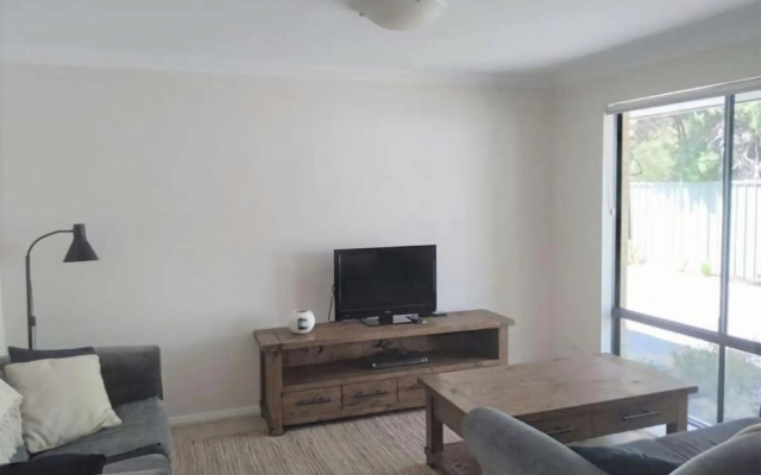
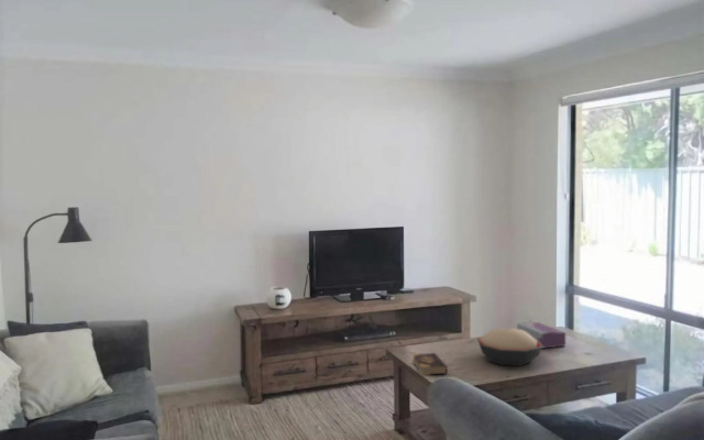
+ decorative bowl [476,327,543,367]
+ tissue box [516,321,566,349]
+ book [411,352,449,376]
